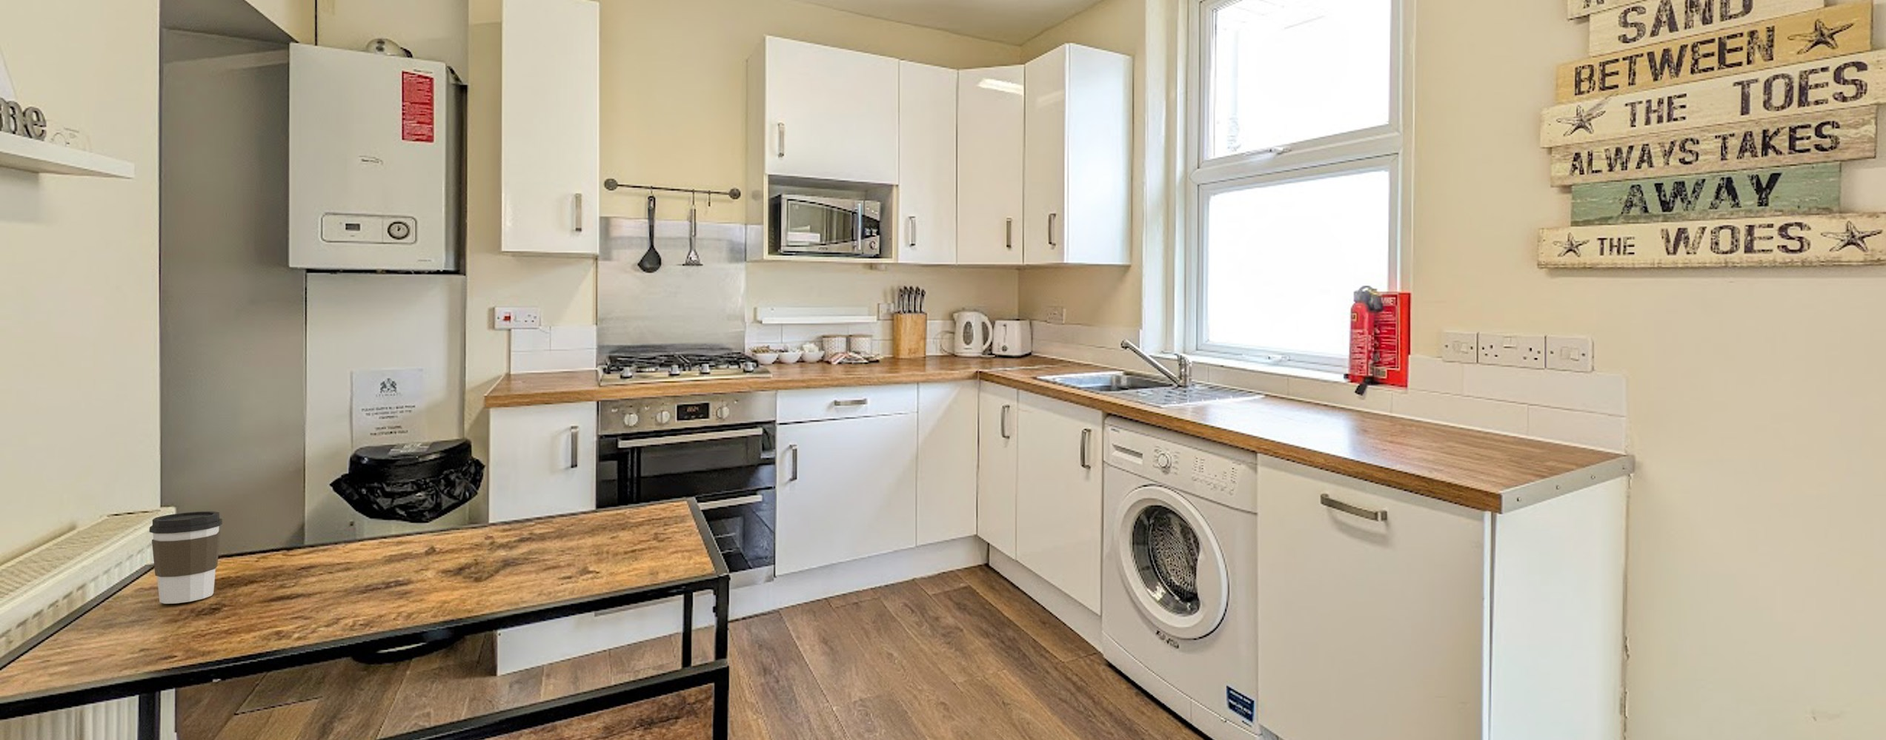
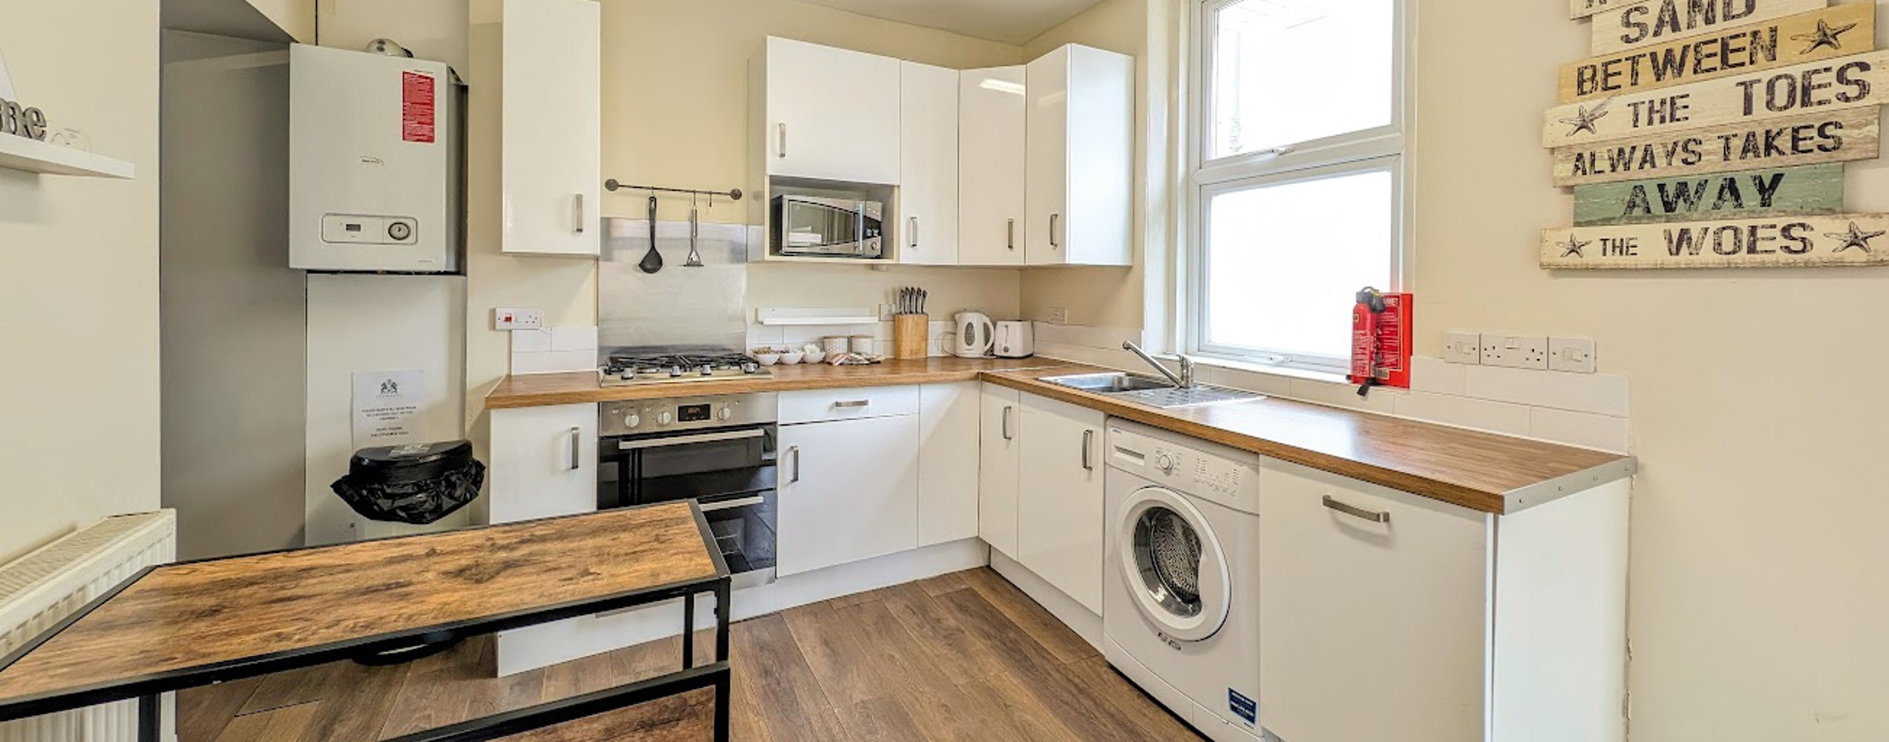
- coffee cup [149,511,223,604]
